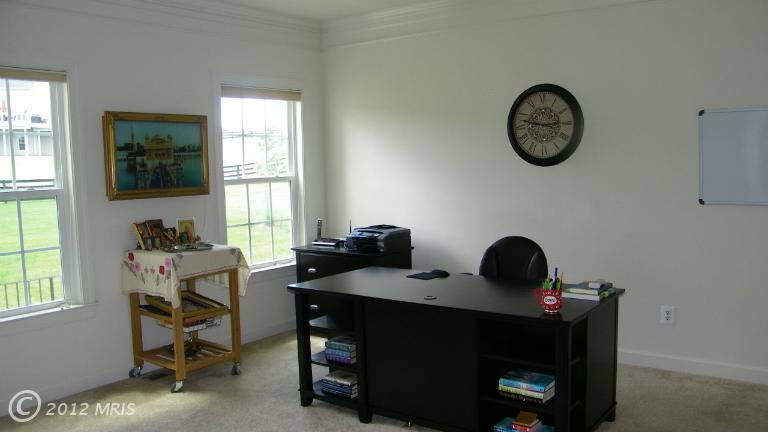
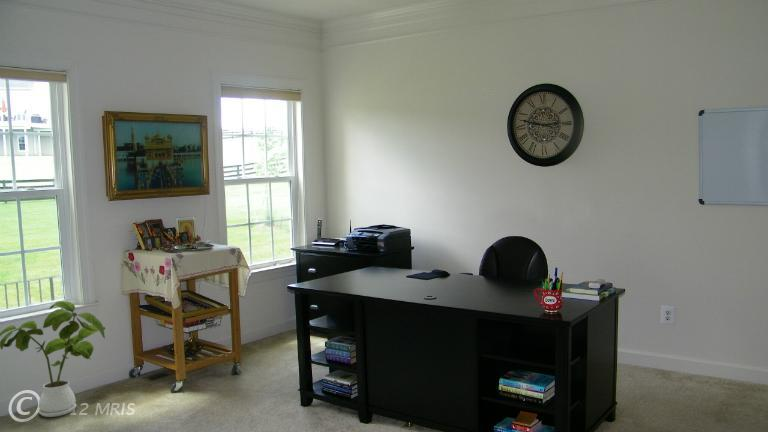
+ house plant [0,300,106,418]
